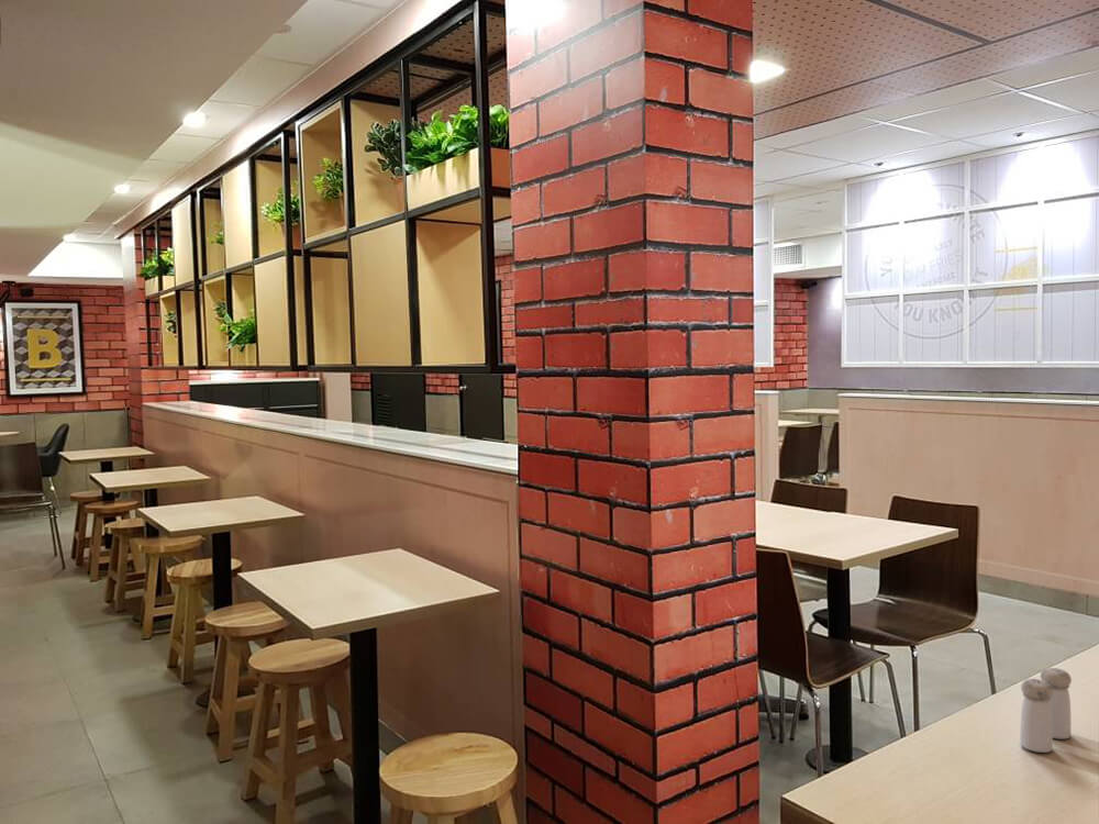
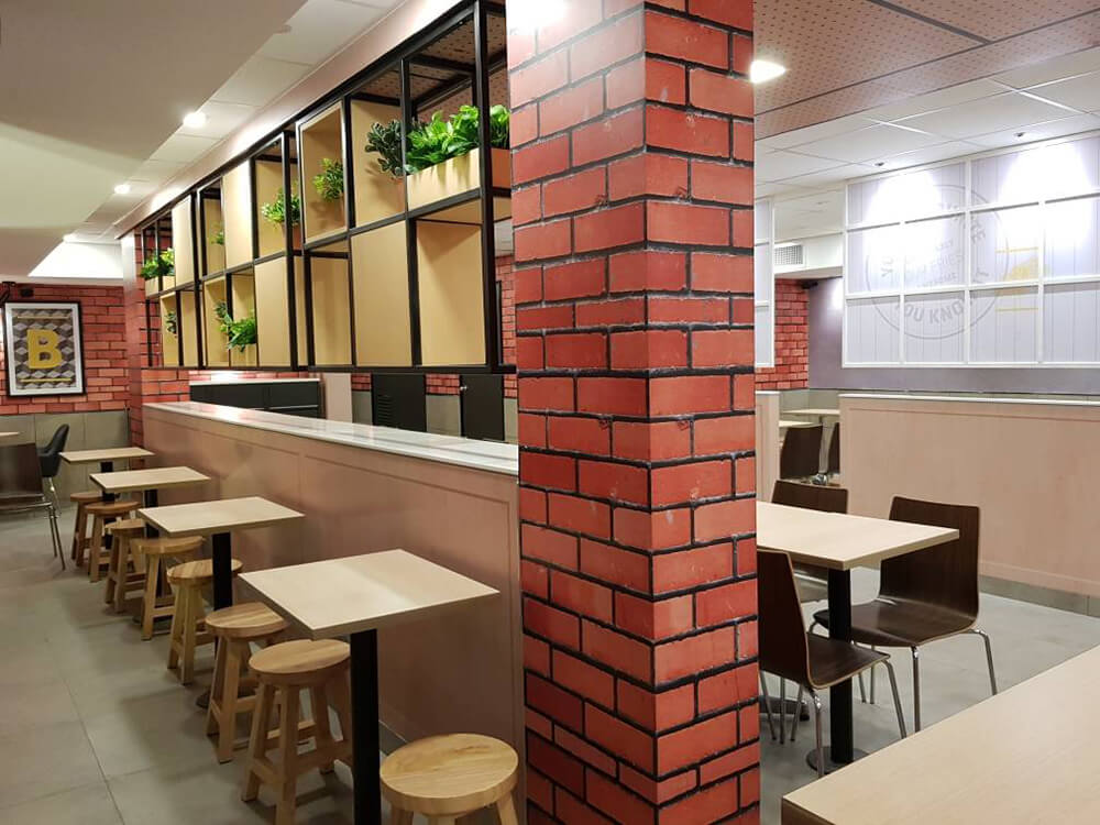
- salt and pepper shaker [1019,667,1073,754]
